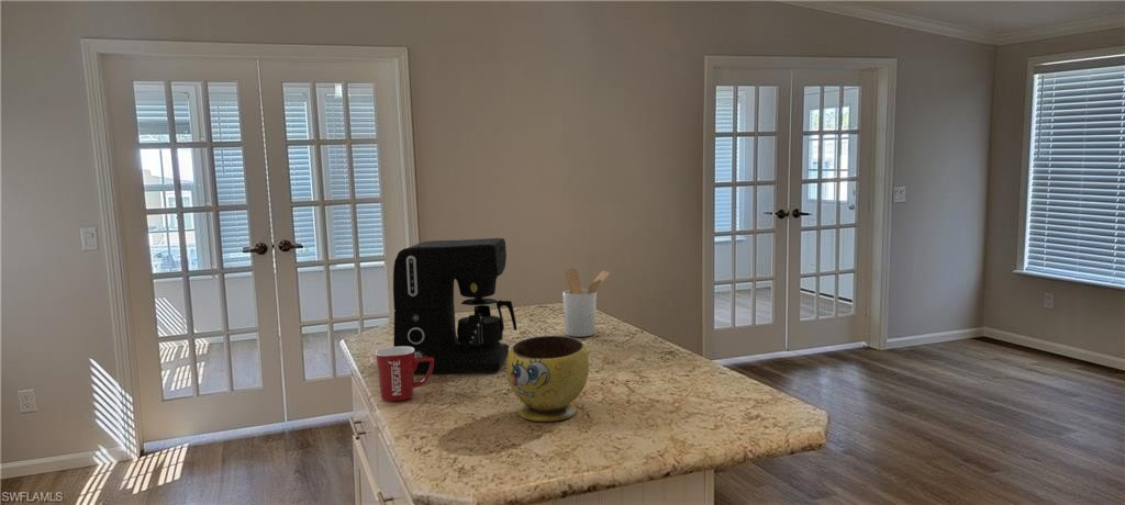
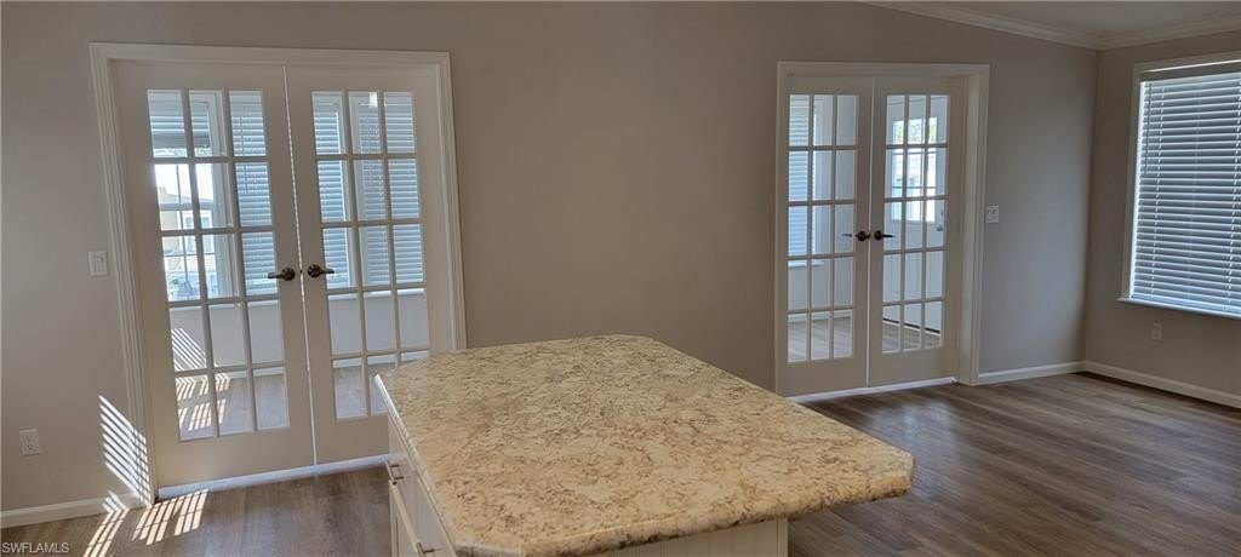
- bowl [505,335,590,423]
- mug [375,346,434,402]
- coffee maker [392,237,517,373]
- utensil holder [561,268,611,338]
